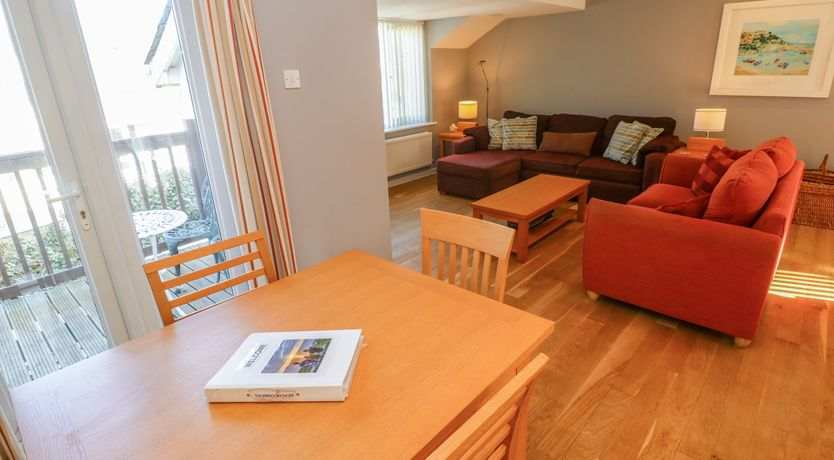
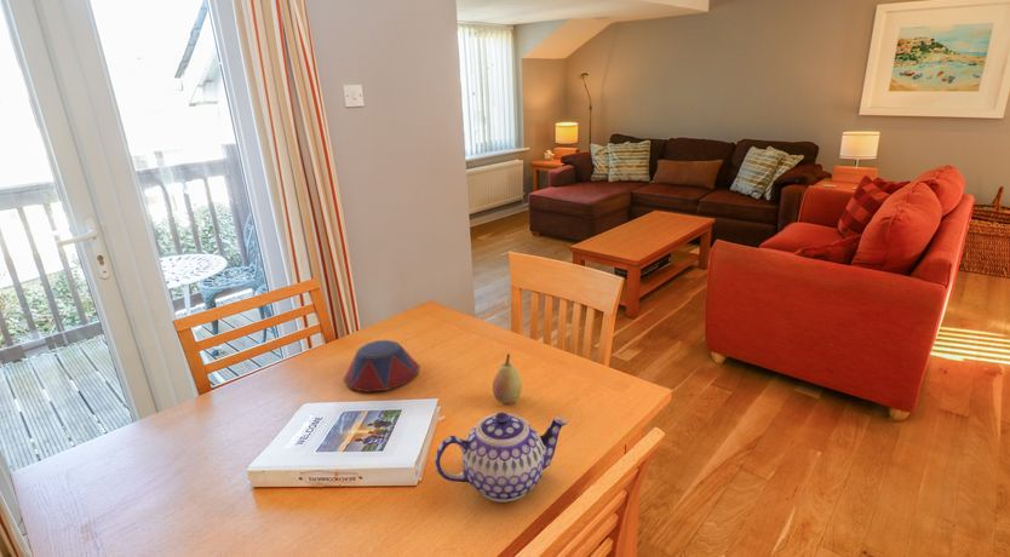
+ fruit [492,352,523,404]
+ teapot [434,412,569,503]
+ bowl [343,339,420,394]
